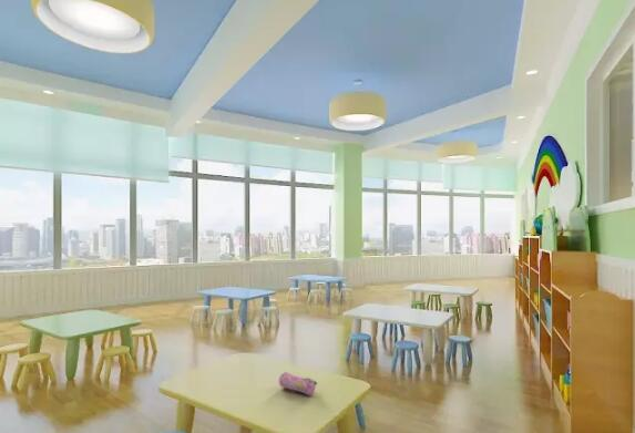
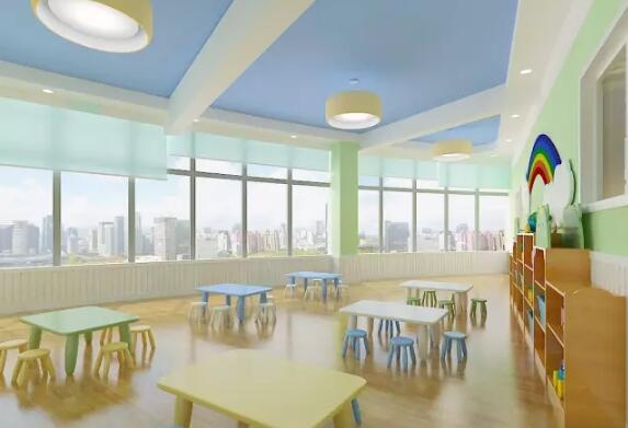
- pencil case [278,371,318,396]
